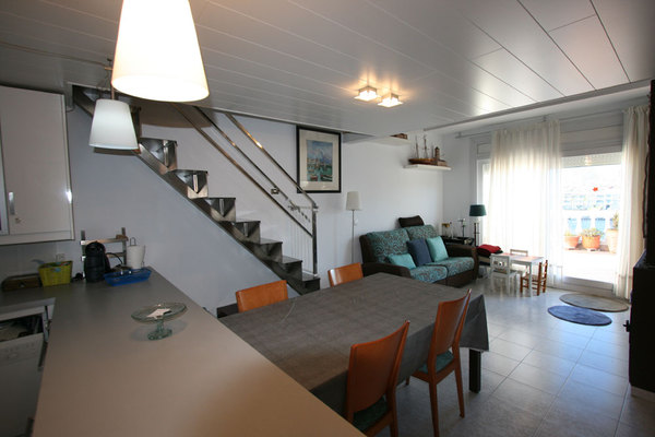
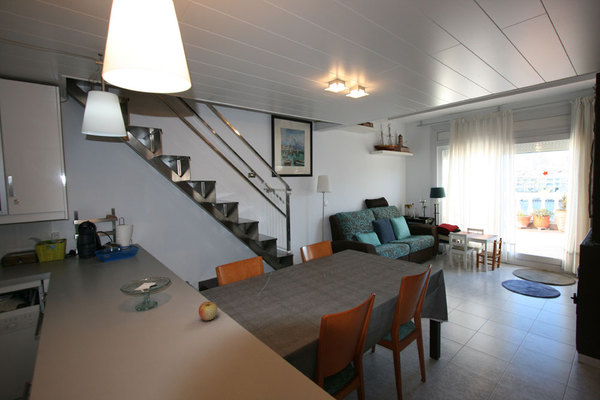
+ apple [198,301,218,321]
